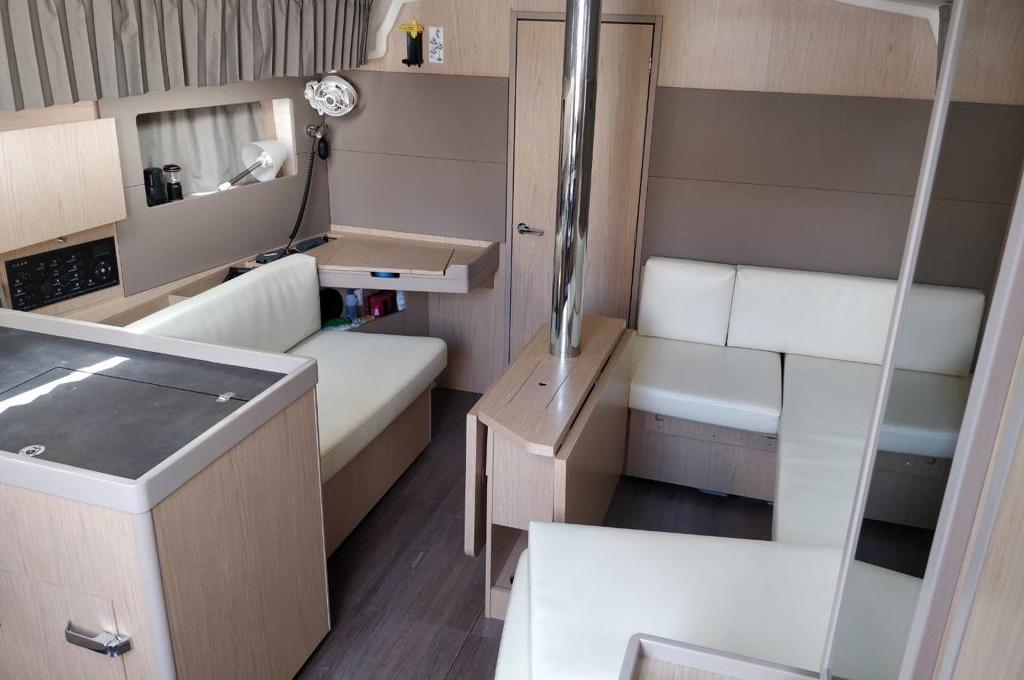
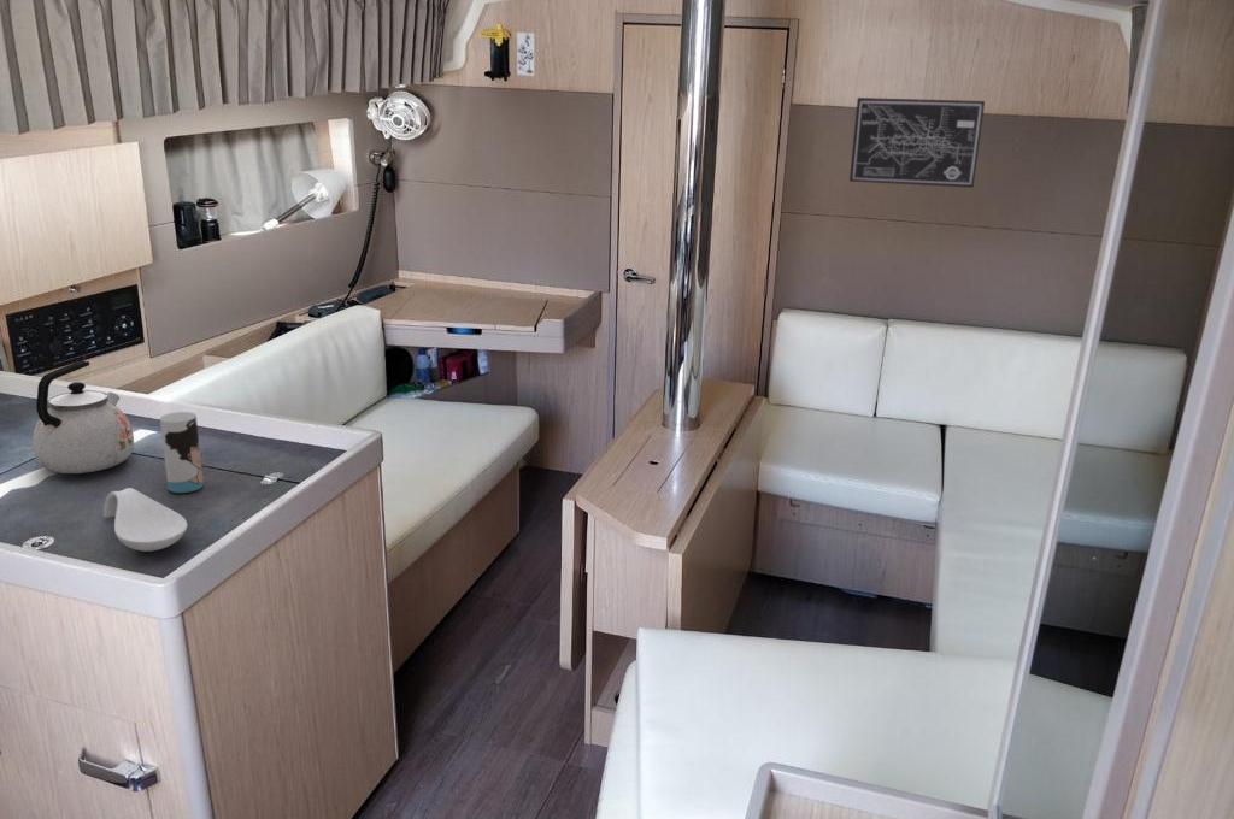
+ kettle [31,359,135,475]
+ cup [159,411,205,494]
+ spoon rest [102,487,188,553]
+ wall art [848,96,986,189]
